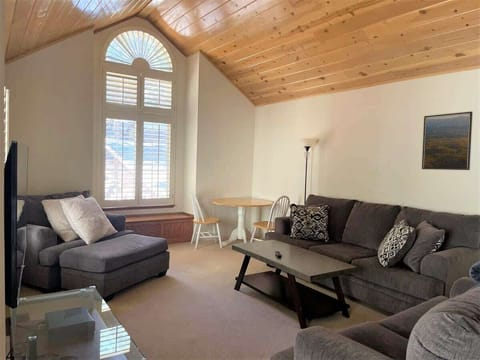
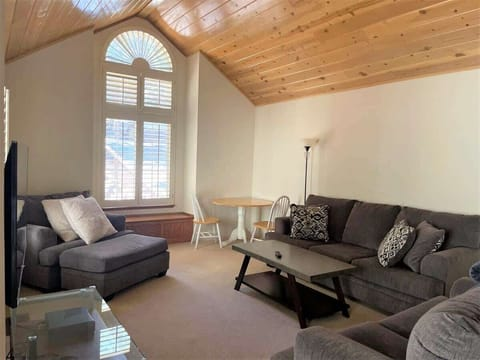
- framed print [421,110,474,171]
